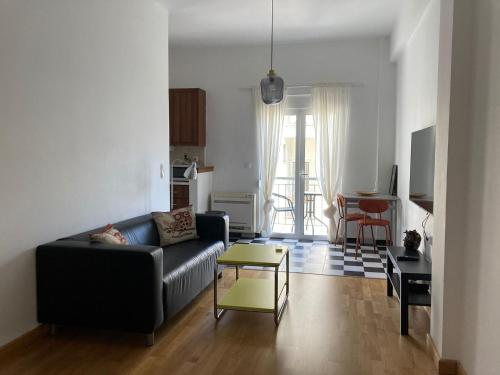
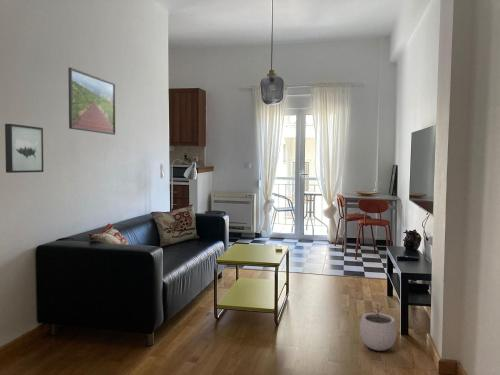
+ plant pot [359,303,398,351]
+ wall art [4,123,45,174]
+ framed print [67,66,116,136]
